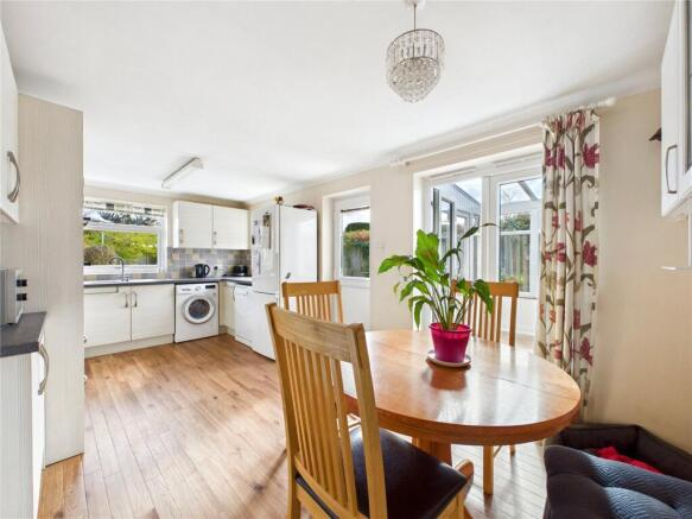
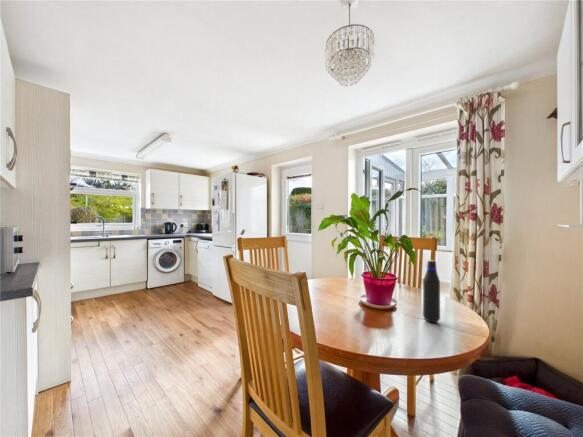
+ water bottle [422,259,441,324]
